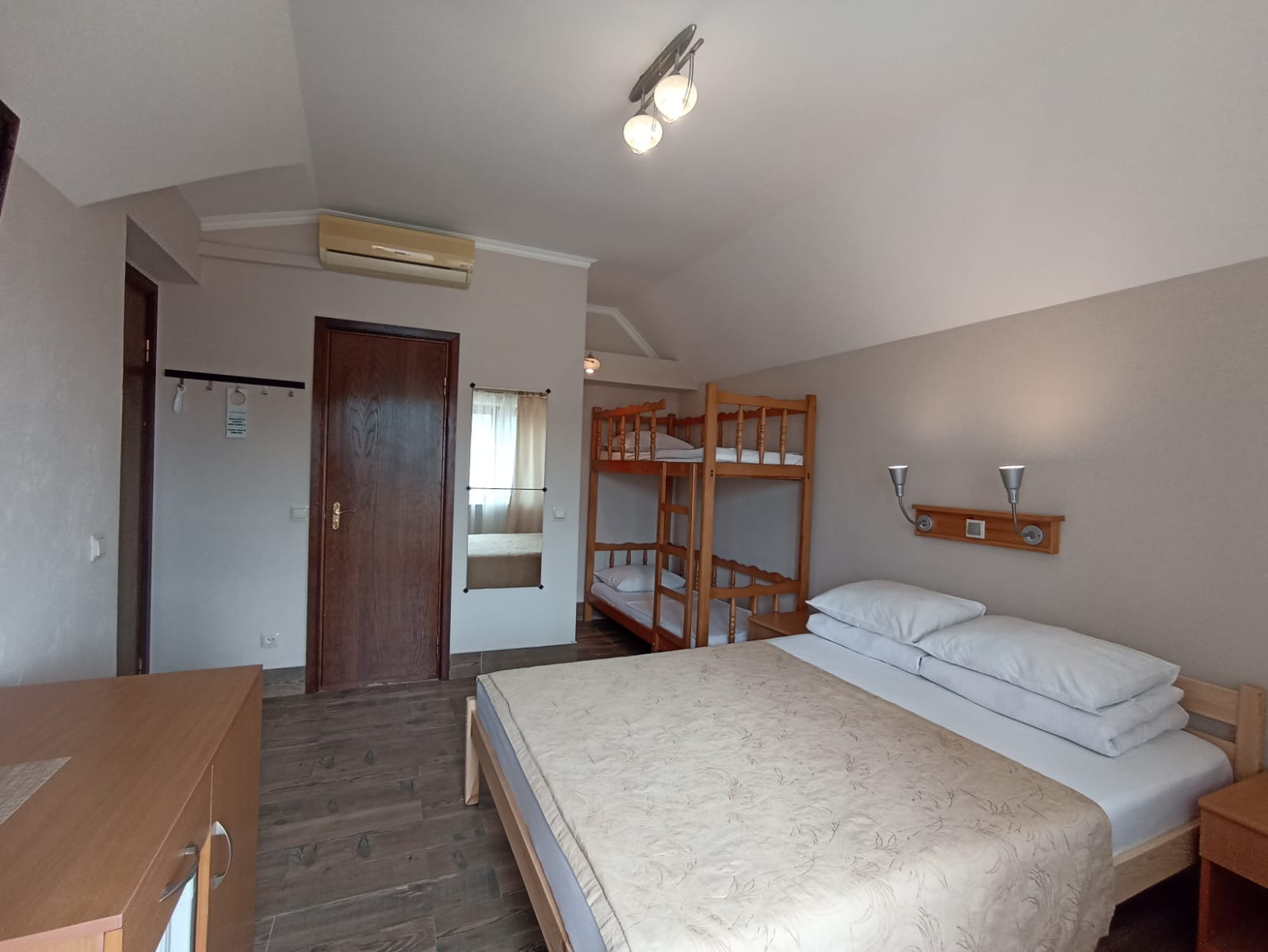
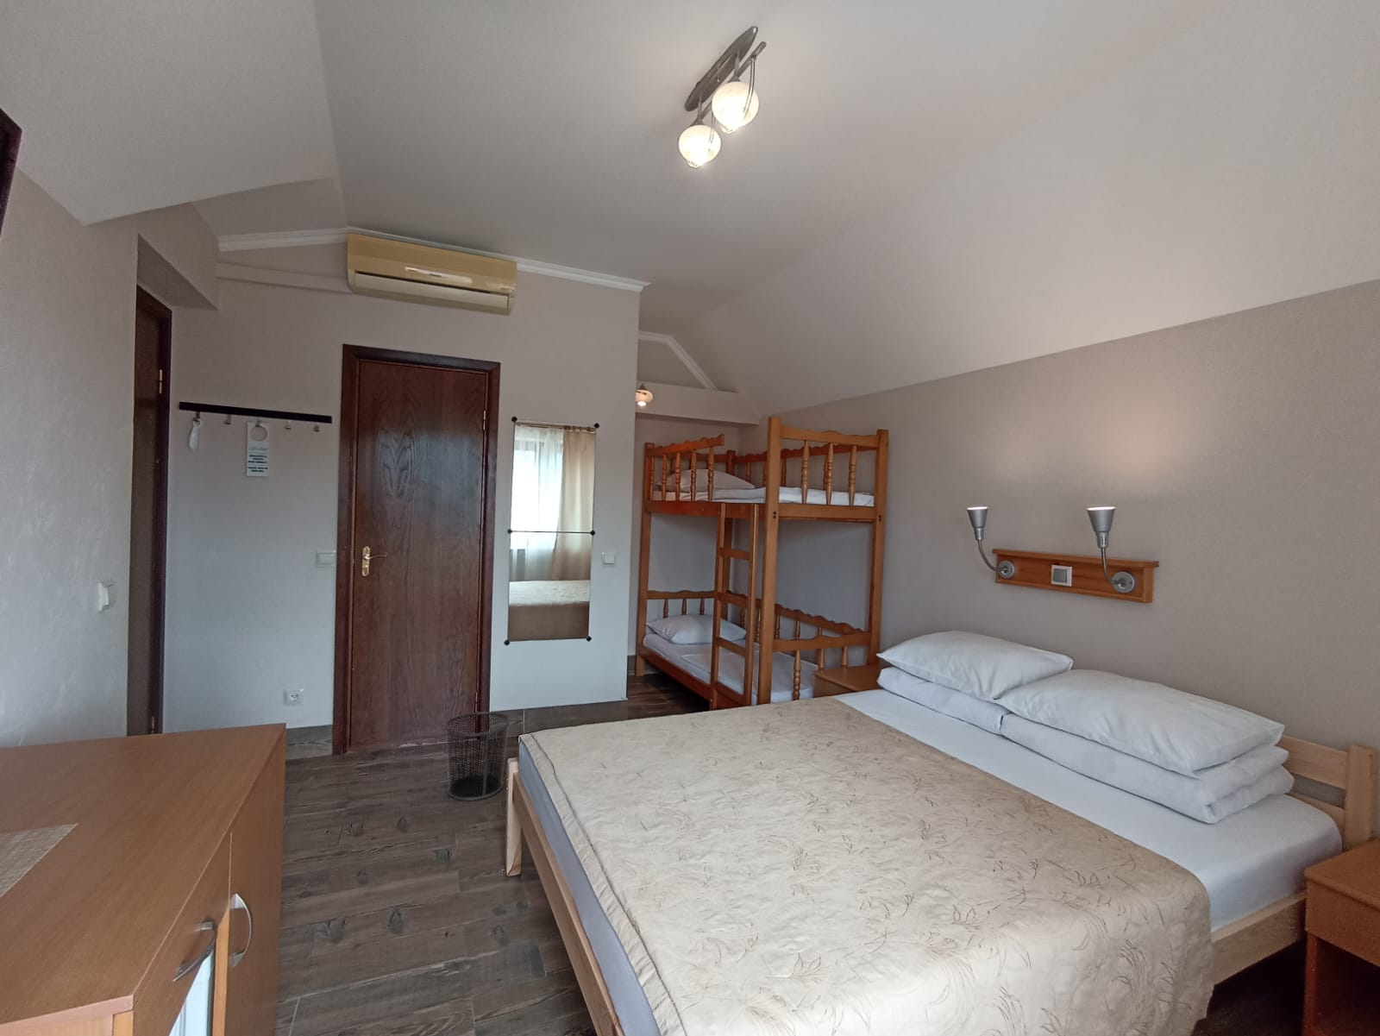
+ waste bin [443,711,512,801]
